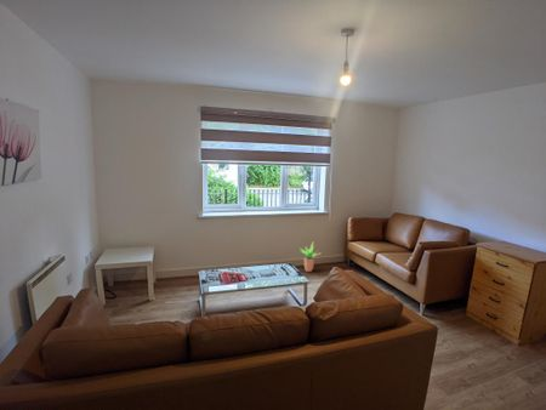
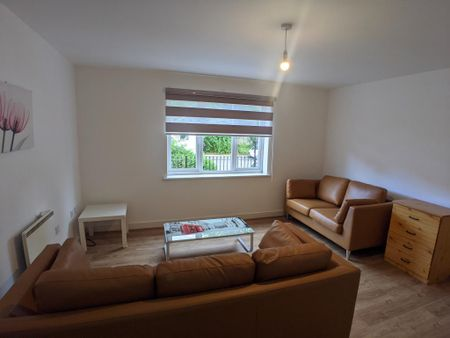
- potted plant [297,241,320,273]
